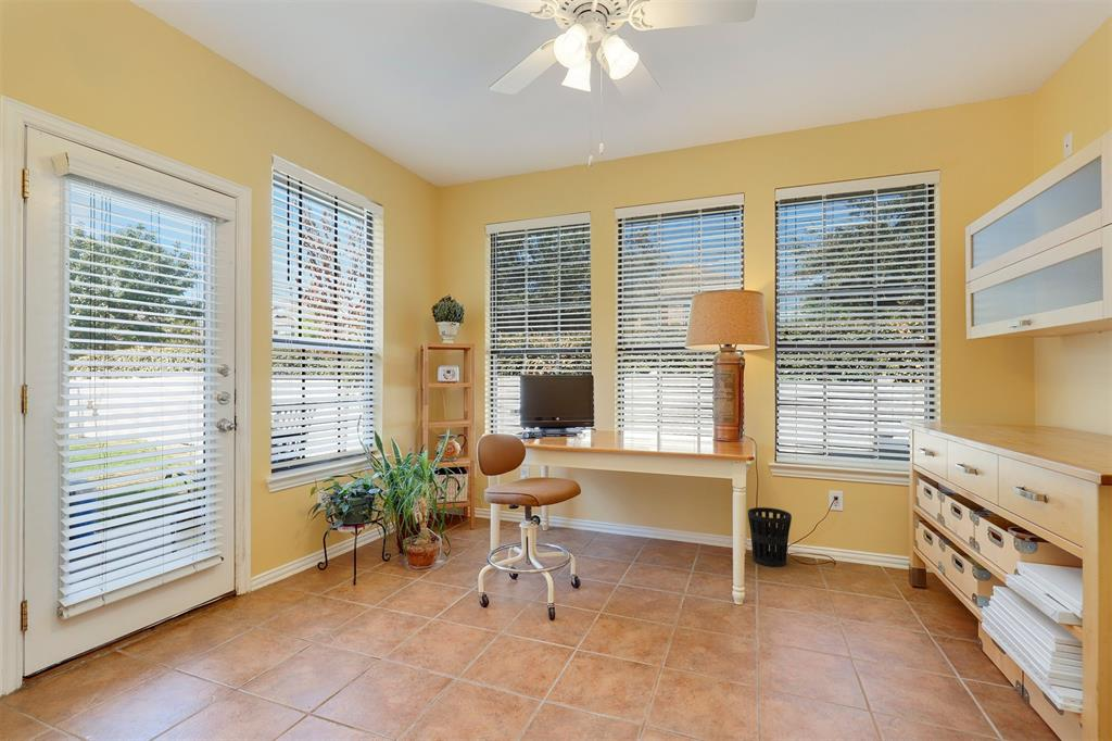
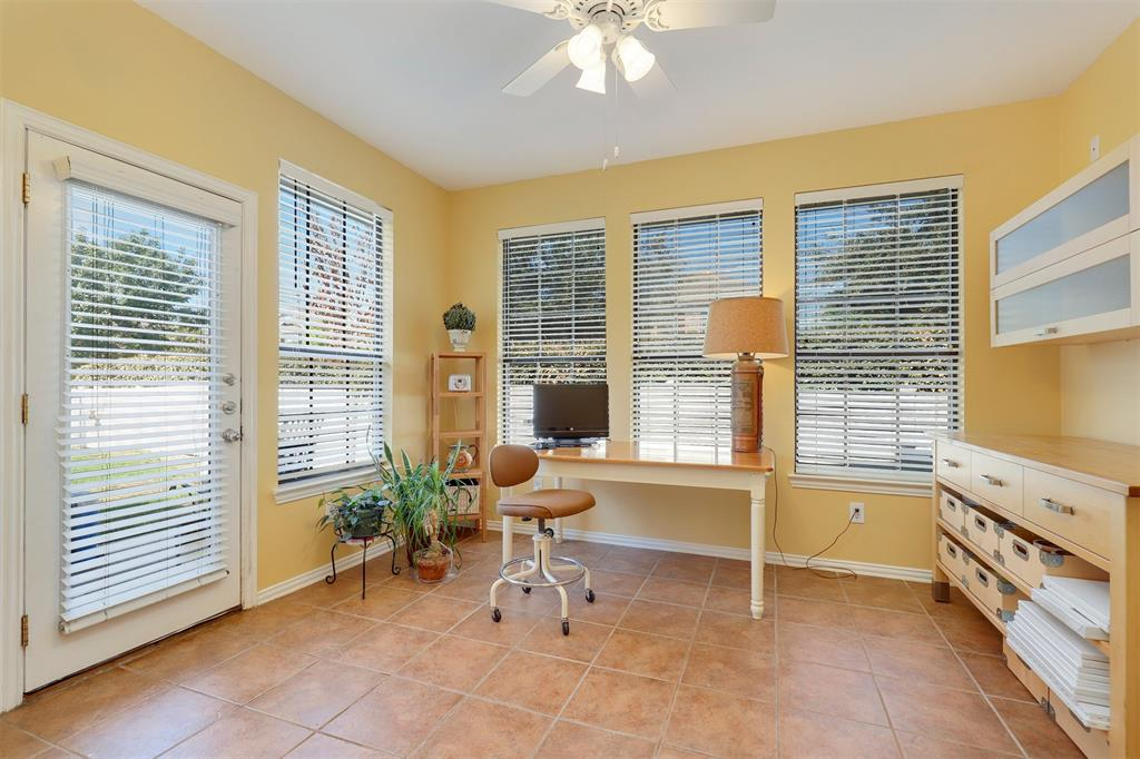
- wastebasket [747,506,793,568]
